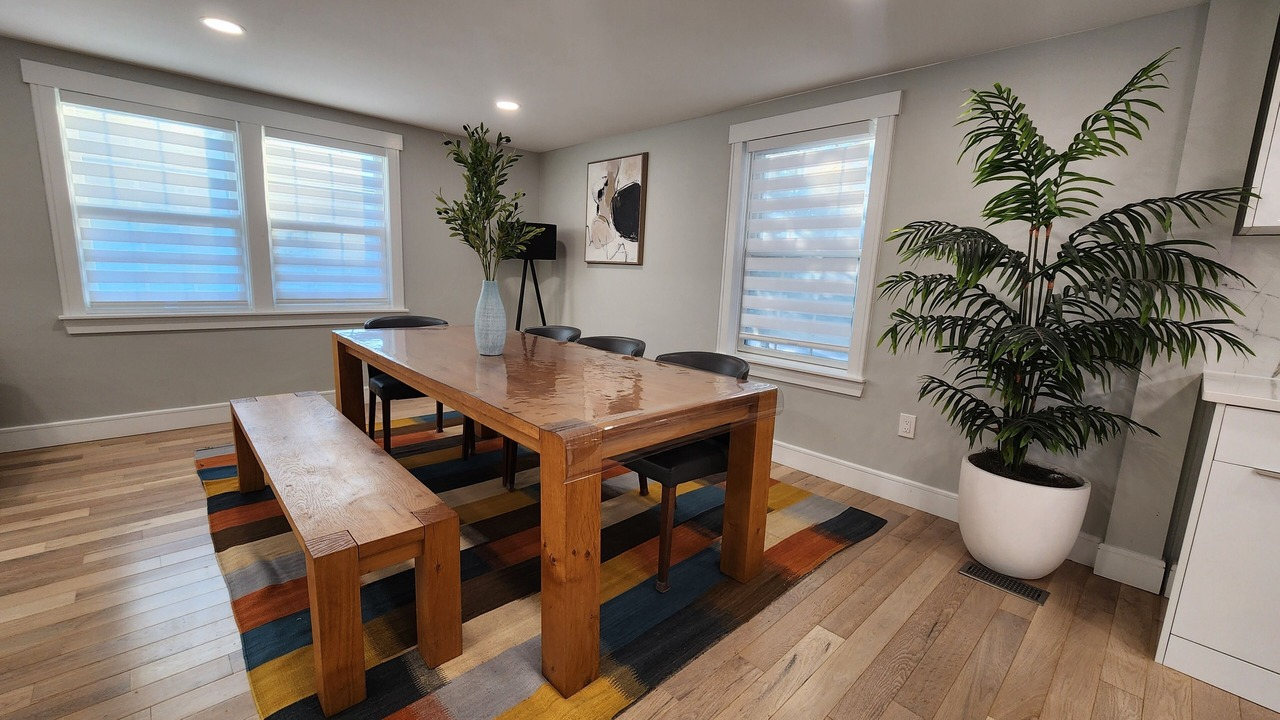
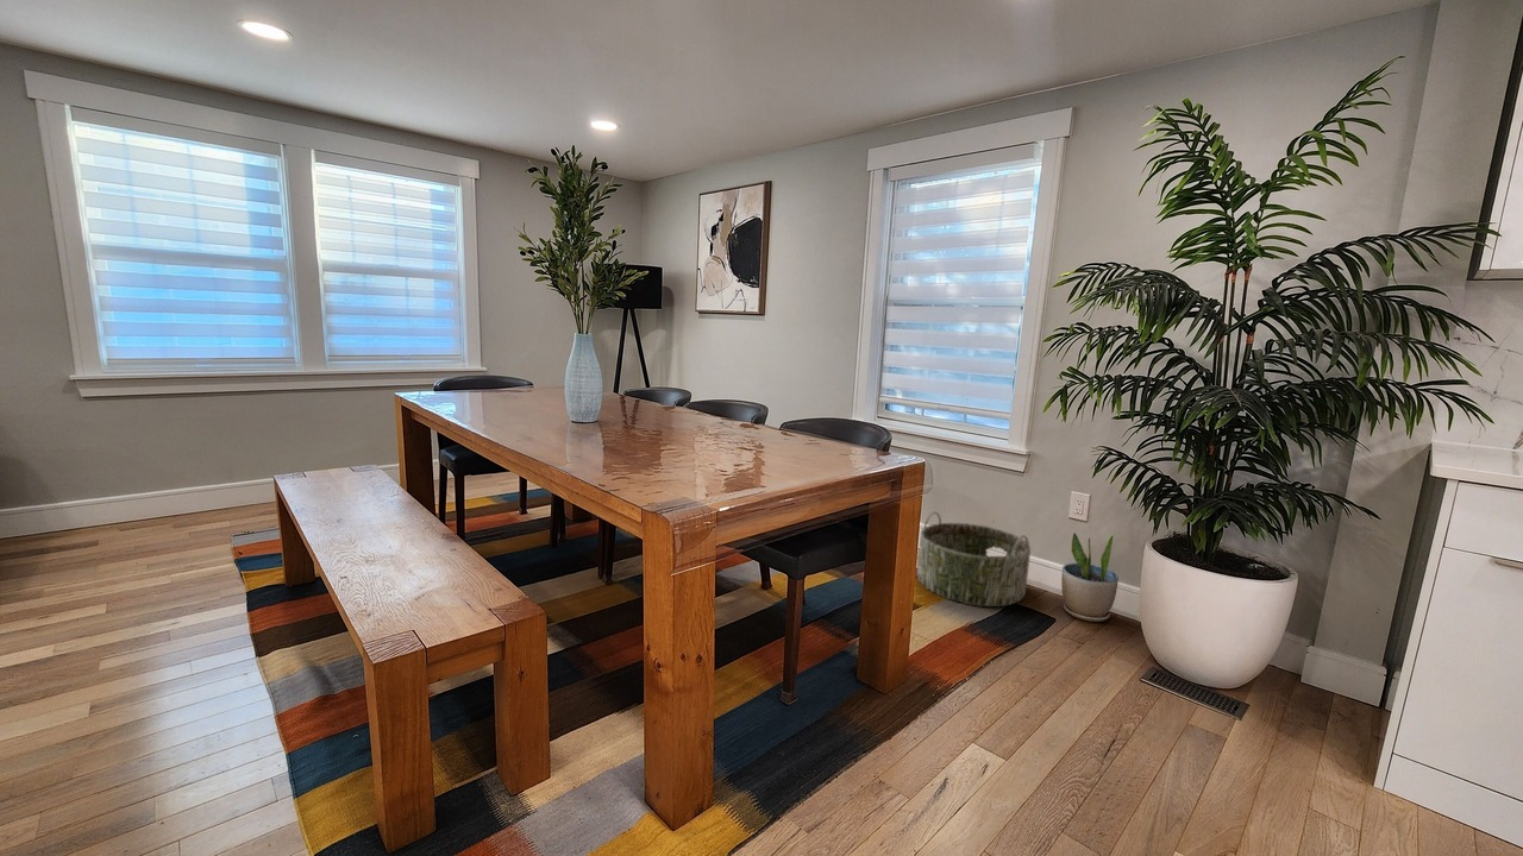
+ basket [916,511,1032,608]
+ potted plant [1060,531,1120,623]
